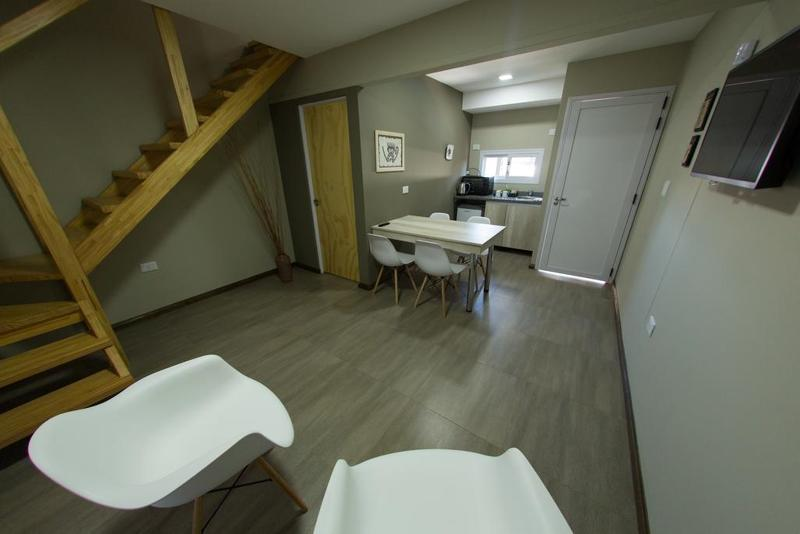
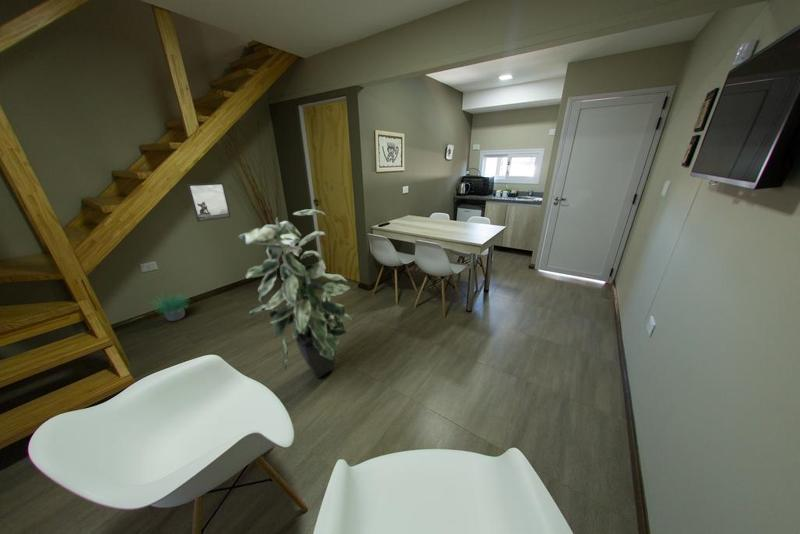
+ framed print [186,182,232,223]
+ potted plant [149,290,190,322]
+ indoor plant [237,208,353,379]
